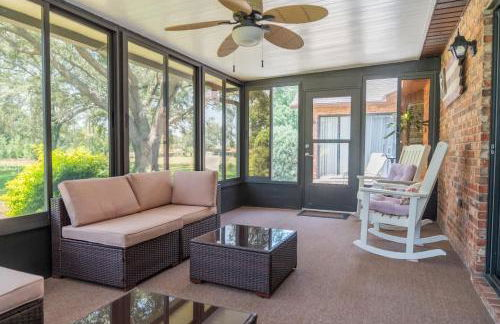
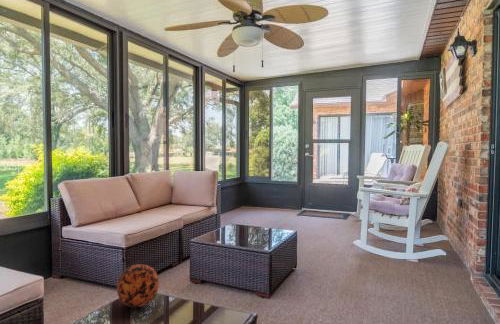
+ decorative ball [116,263,160,308]
